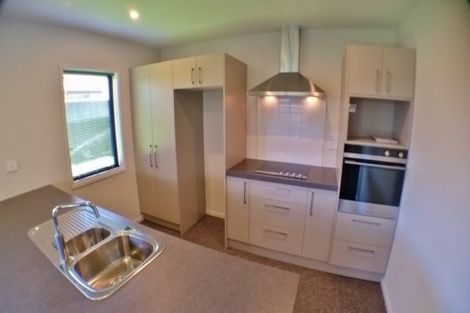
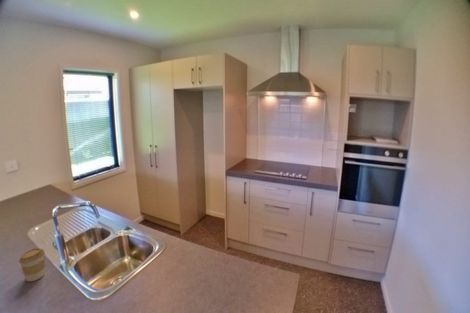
+ coffee cup [18,247,46,282]
